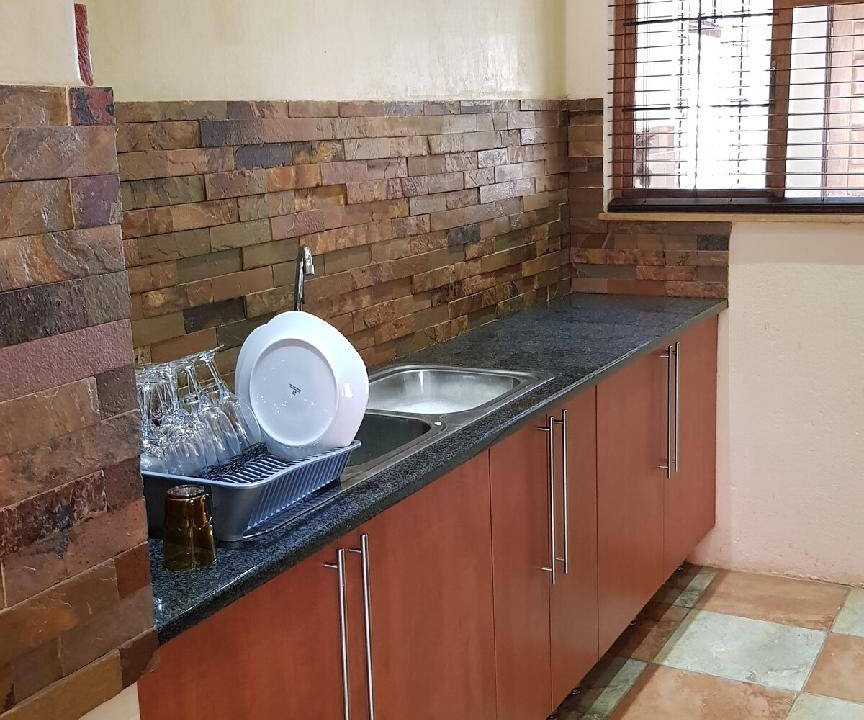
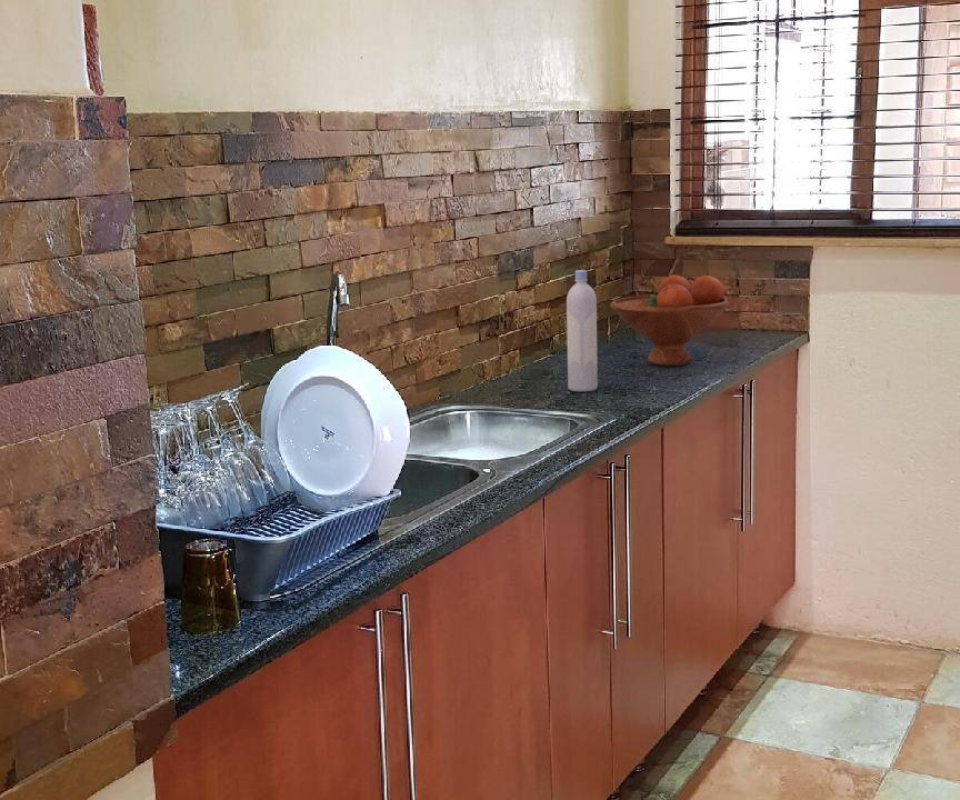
+ fruit bowl [609,274,730,367]
+ bottle [566,269,599,392]
